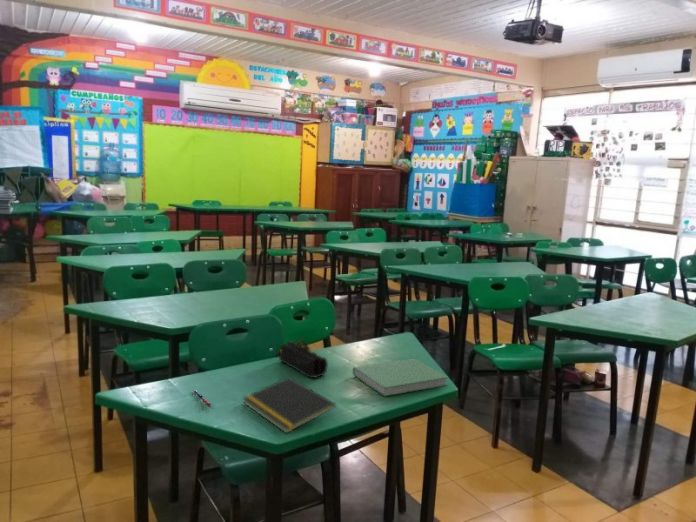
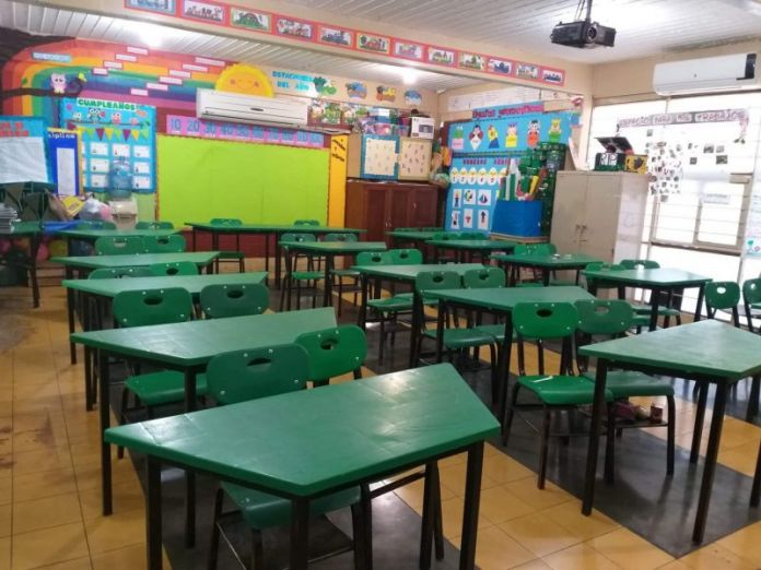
- hardcover book [352,358,450,397]
- pen [192,389,212,408]
- pencil case [278,338,329,379]
- notepad [241,376,337,434]
